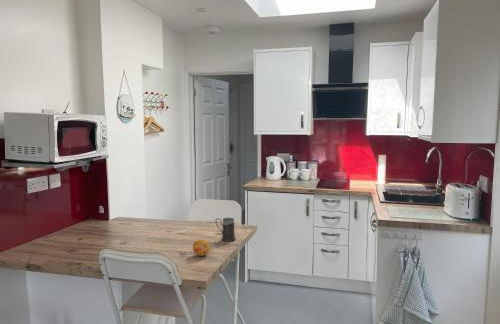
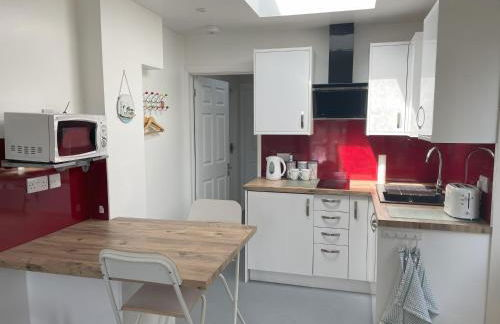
- fruit [192,239,211,257]
- mug [214,217,237,243]
